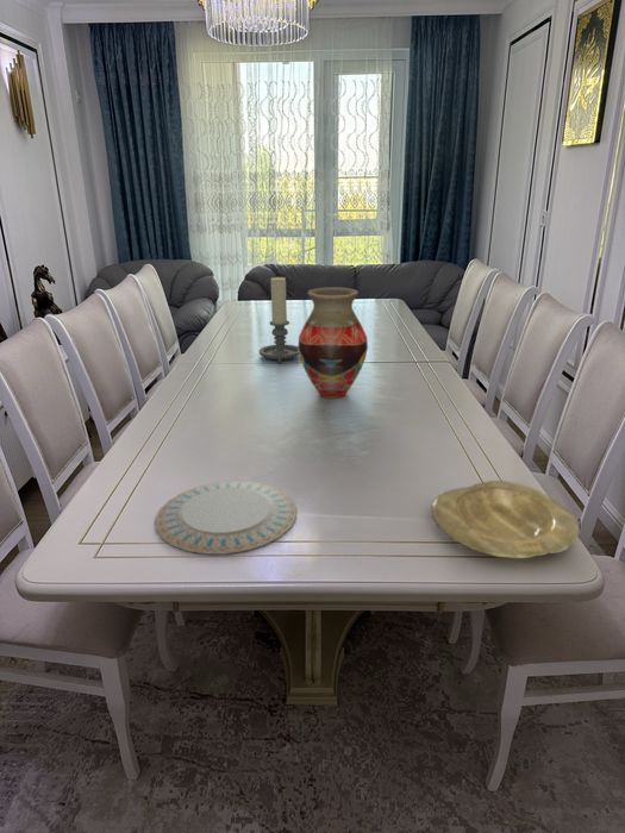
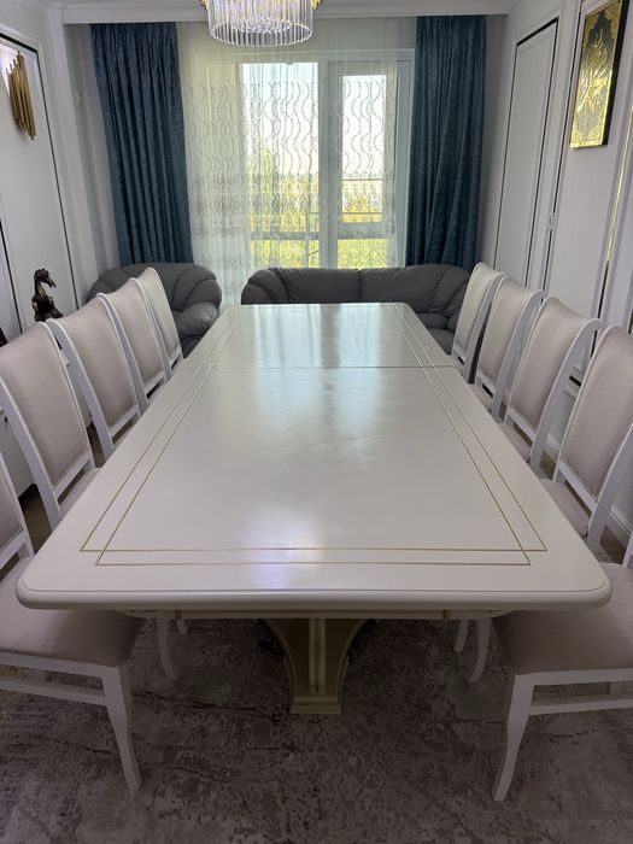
- vase [298,287,369,400]
- candle holder [258,275,300,364]
- plate [431,480,581,559]
- chinaware [154,480,298,555]
